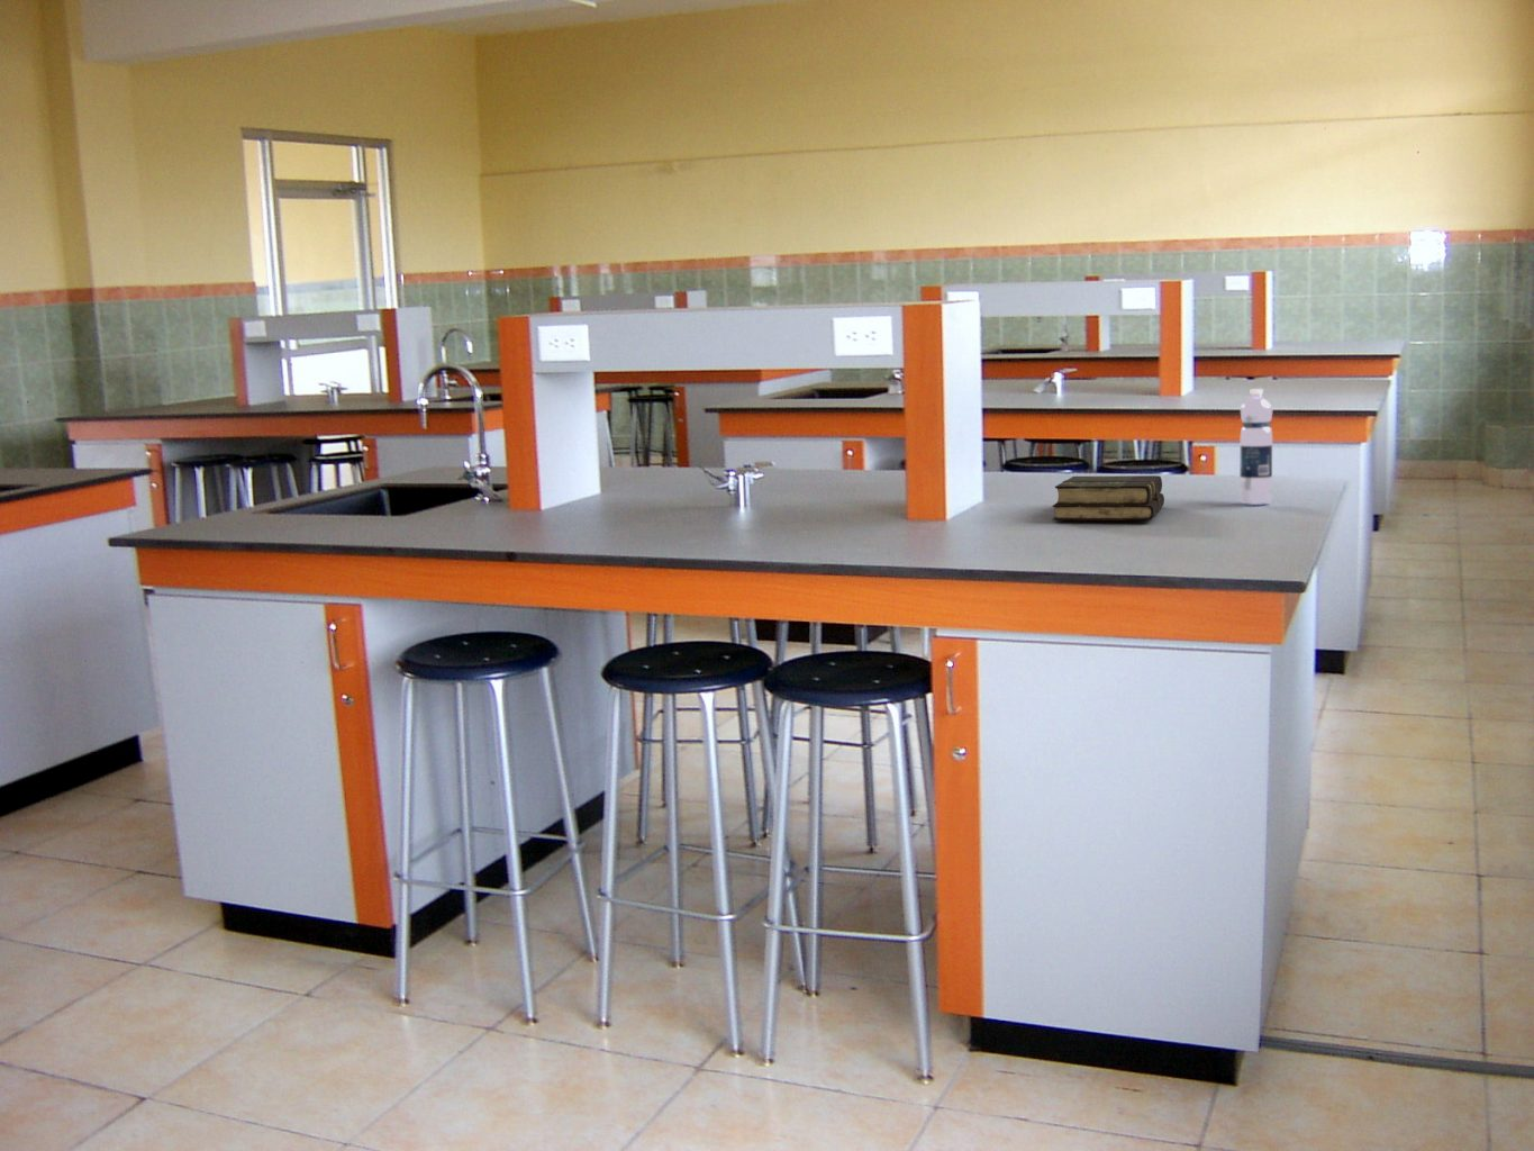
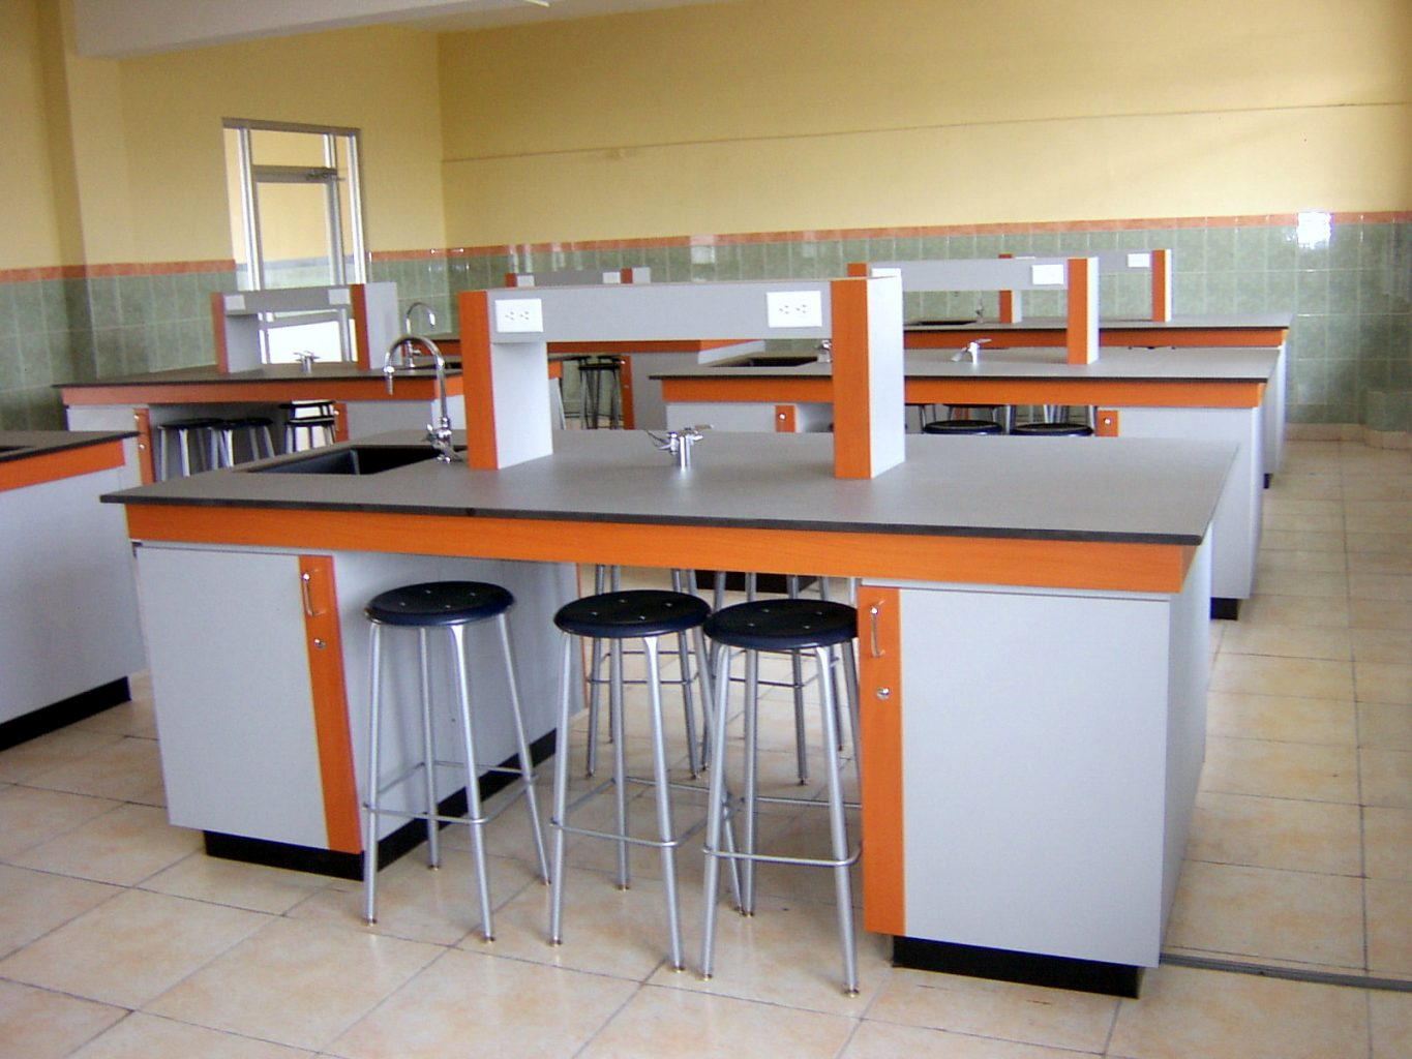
- water bottle [1238,388,1273,505]
- book [1050,474,1165,521]
